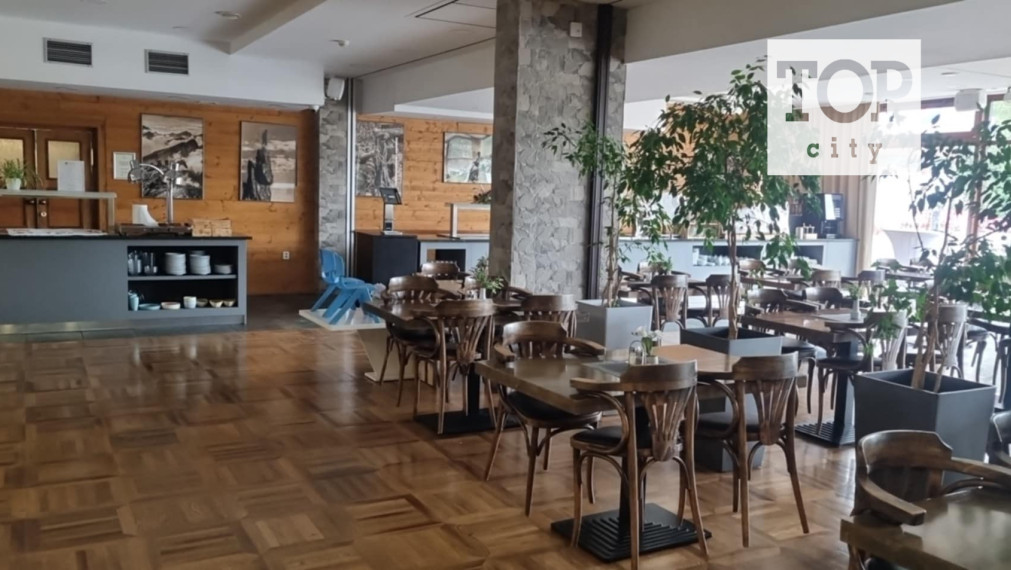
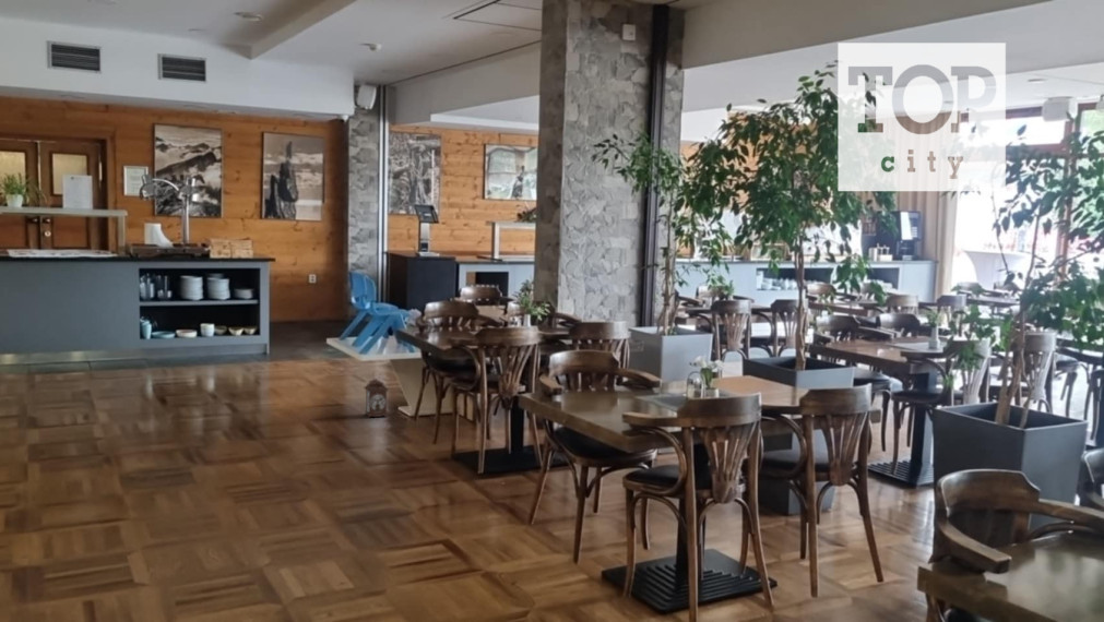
+ lantern [363,370,390,418]
